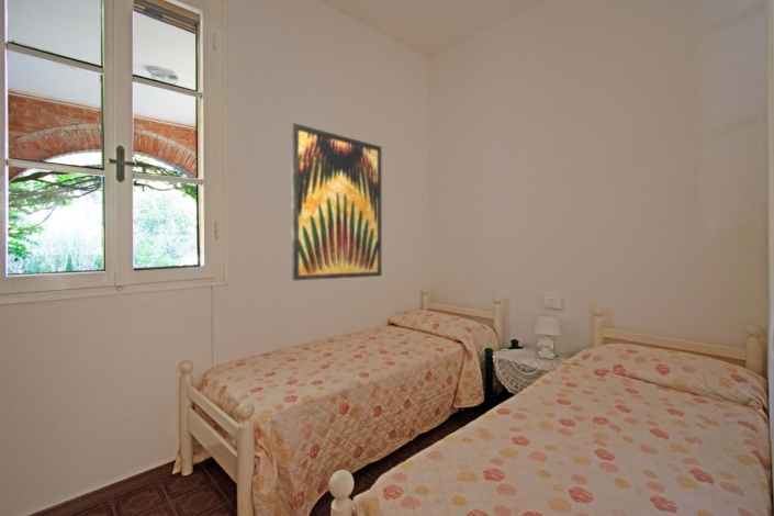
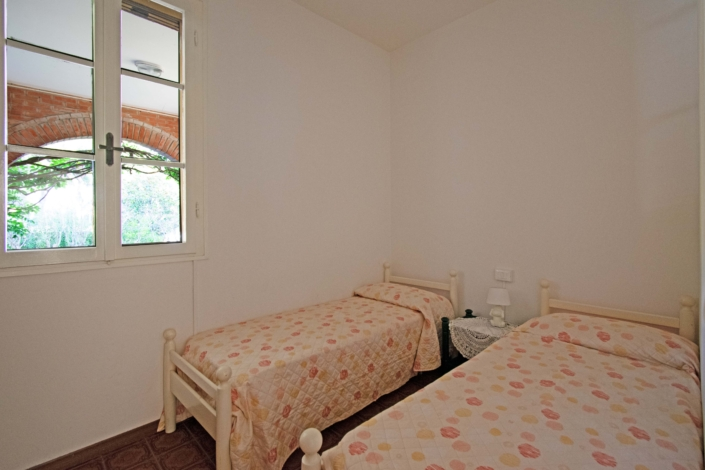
- wall art [290,122,383,282]
